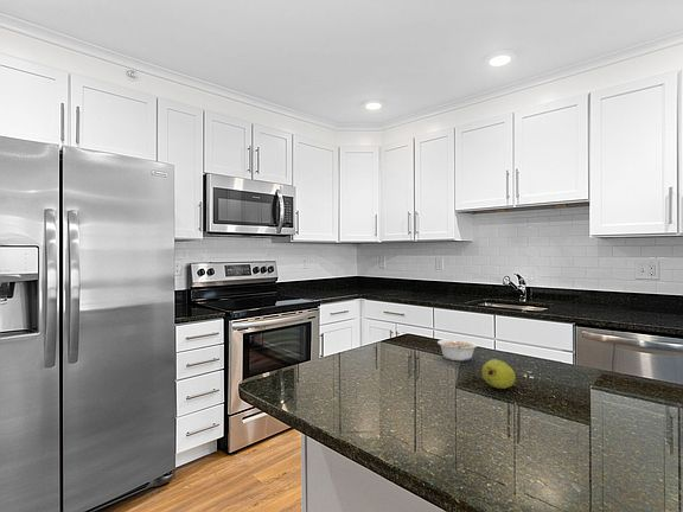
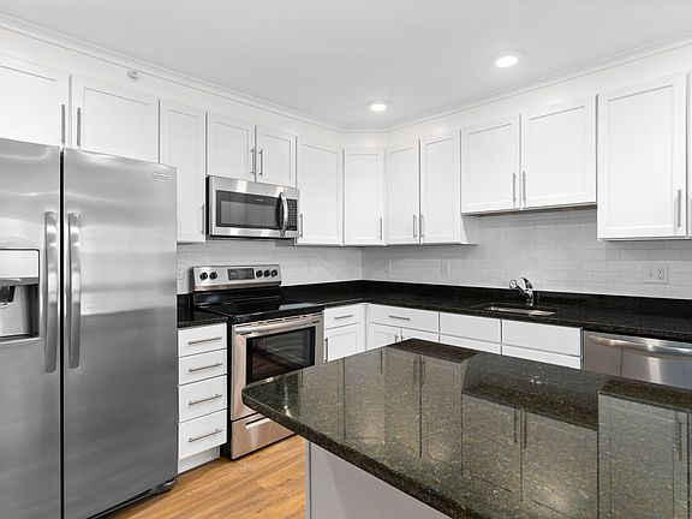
- fruit [480,358,529,390]
- legume [436,338,479,361]
